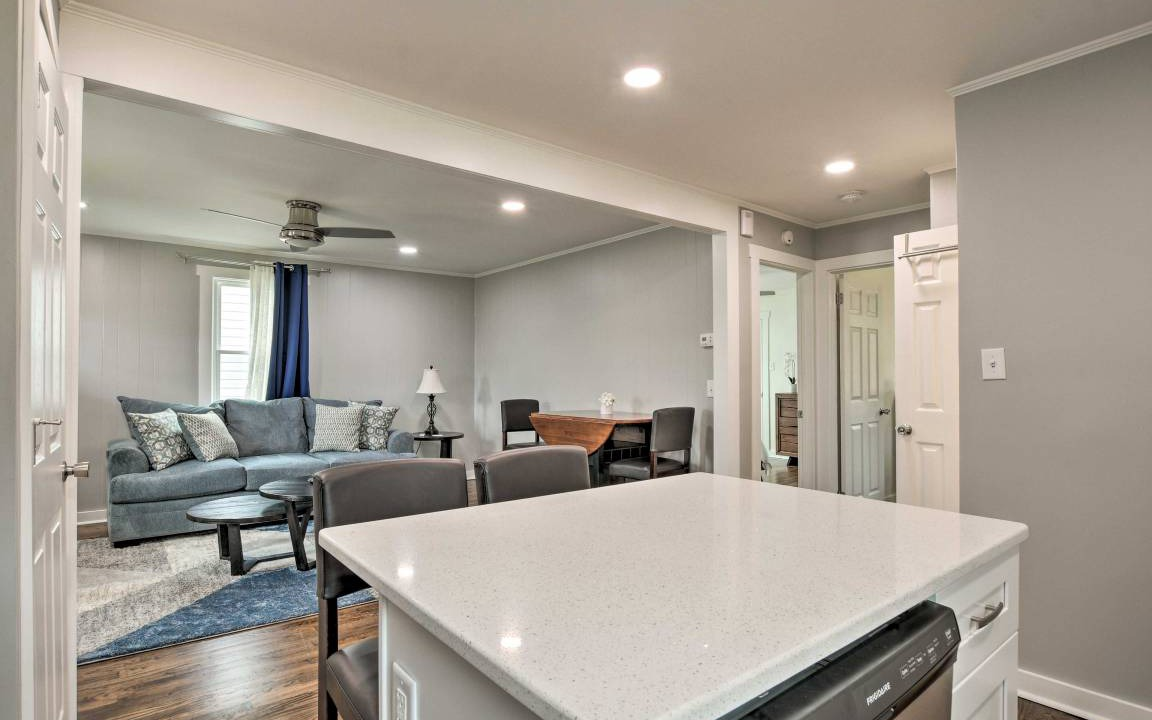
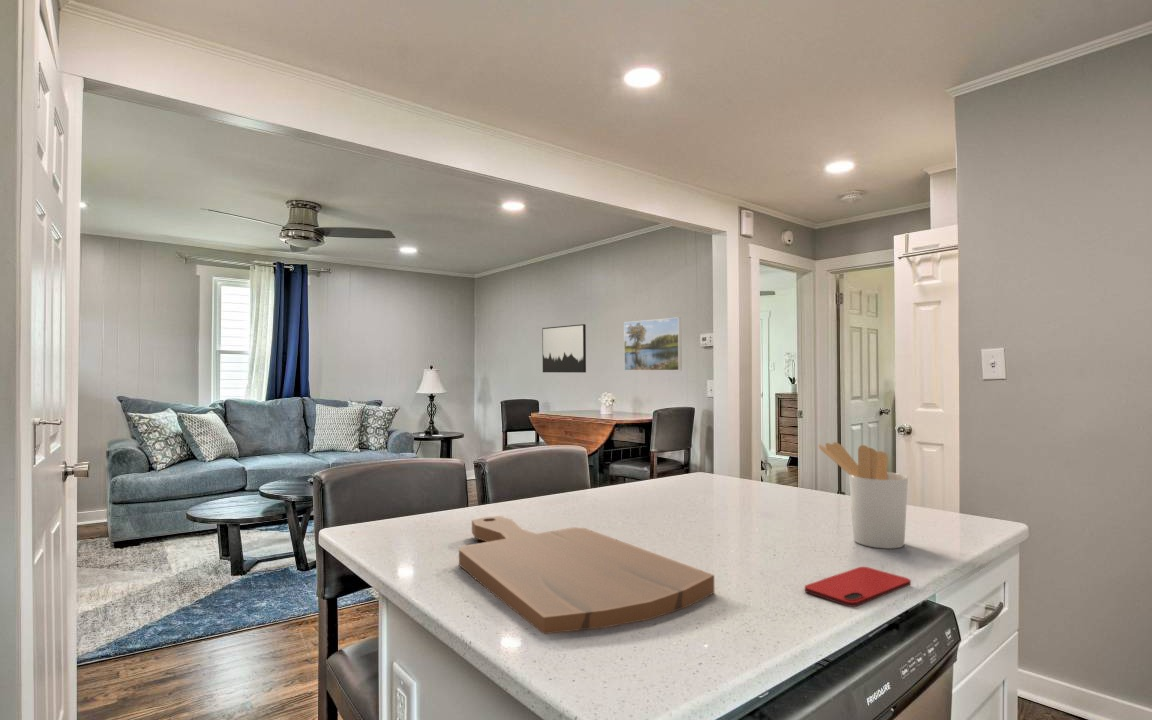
+ utensil holder [818,441,909,550]
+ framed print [623,316,683,372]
+ wall art [541,323,587,374]
+ smartphone [804,566,912,608]
+ cutting board [458,515,715,635]
